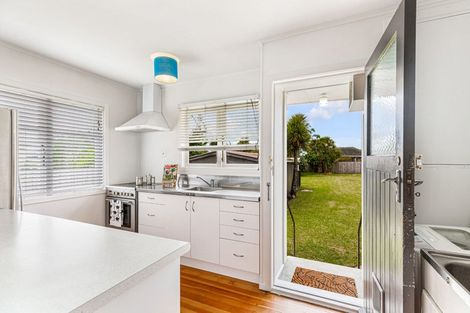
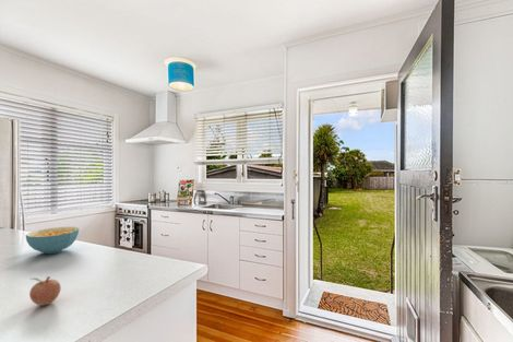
+ cereal bowl [25,226,80,255]
+ fruit [28,275,62,307]
